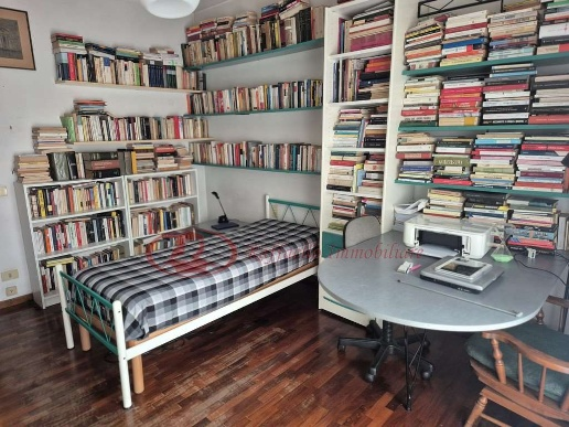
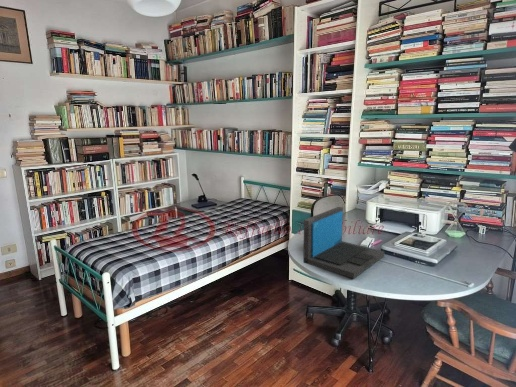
+ laptop [302,206,385,280]
